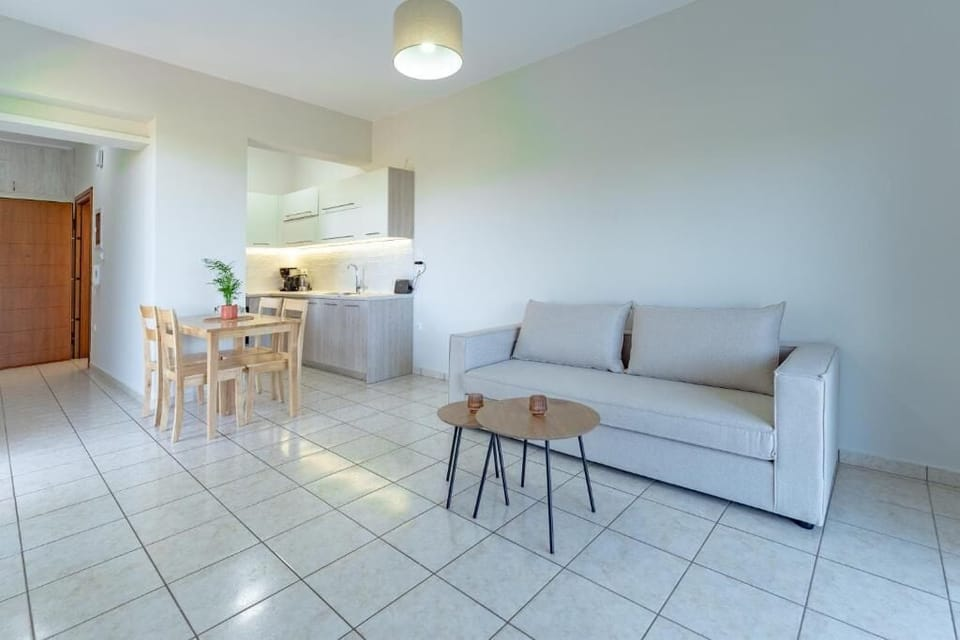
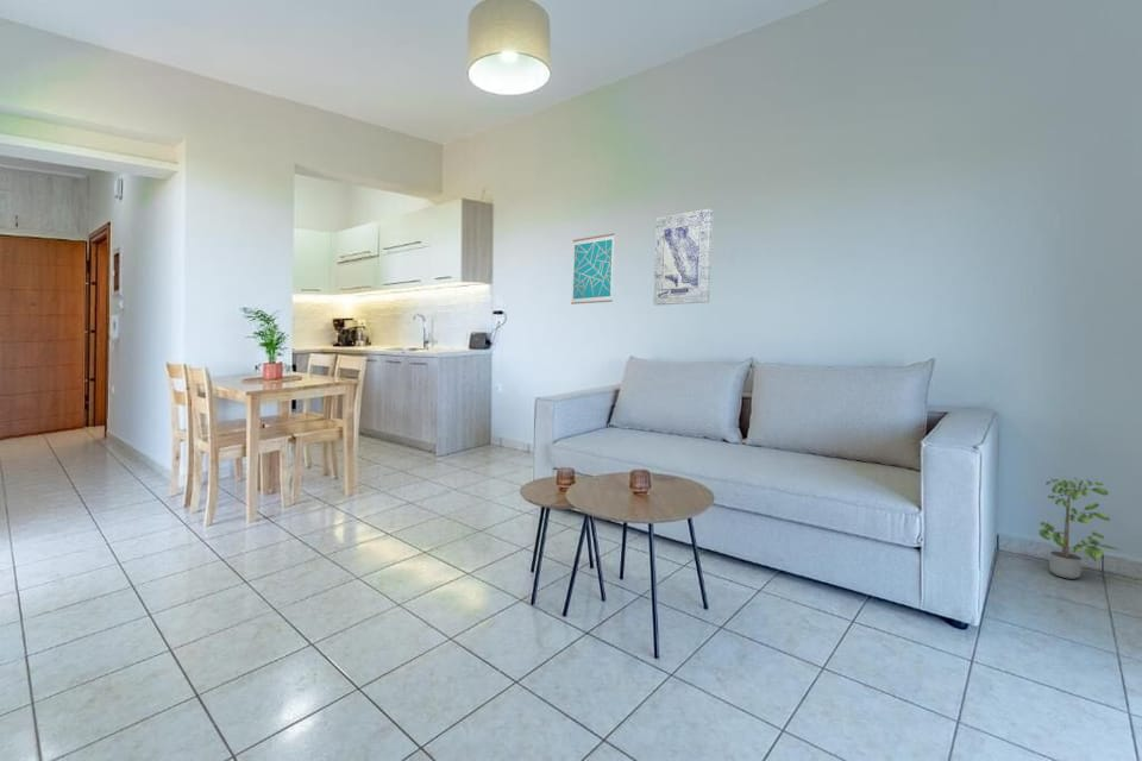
+ wall art [570,233,616,306]
+ potted plant [1037,476,1122,580]
+ wall art [652,208,714,307]
